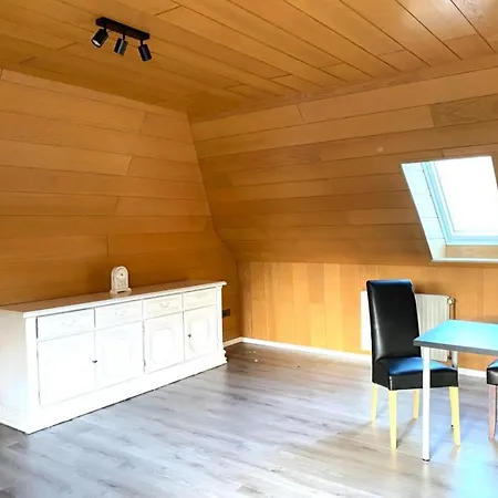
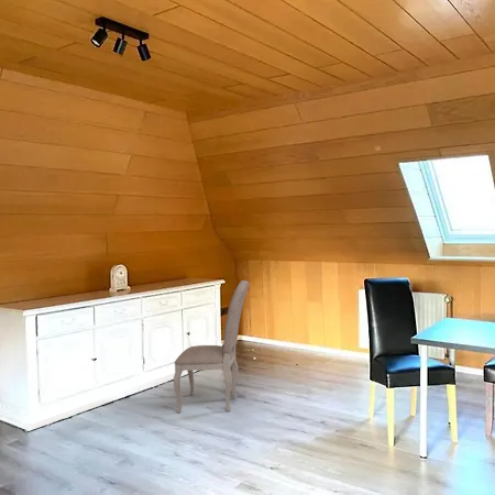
+ dining chair [173,279,250,414]
